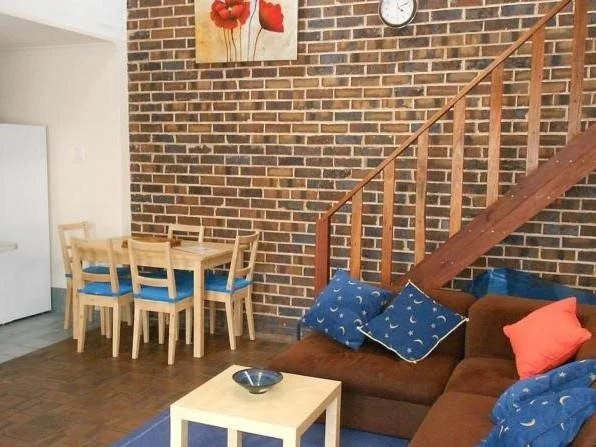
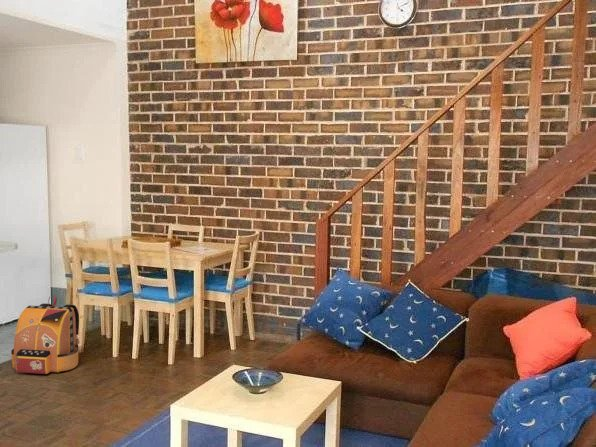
+ backpack [10,295,80,375]
